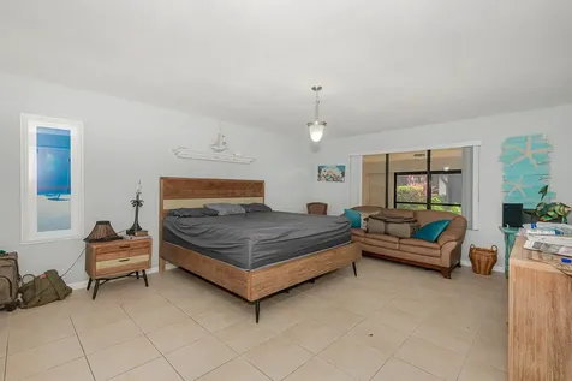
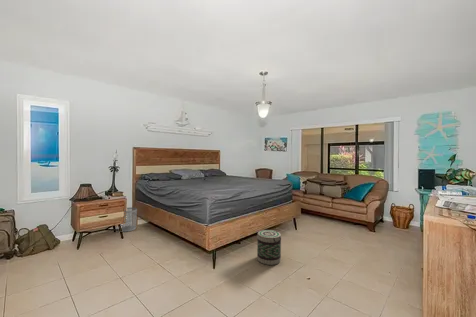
+ waste bin [120,207,138,233]
+ basket [256,229,282,266]
